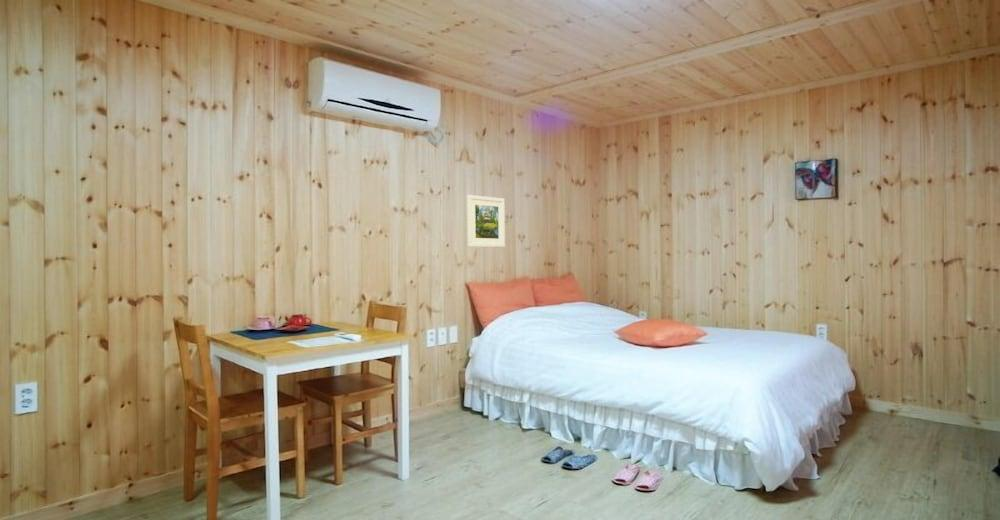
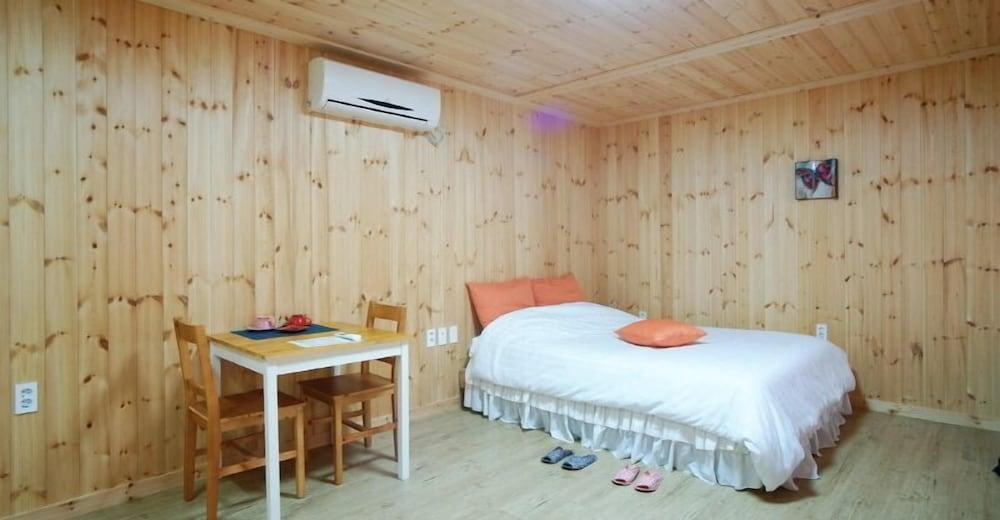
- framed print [466,194,506,248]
